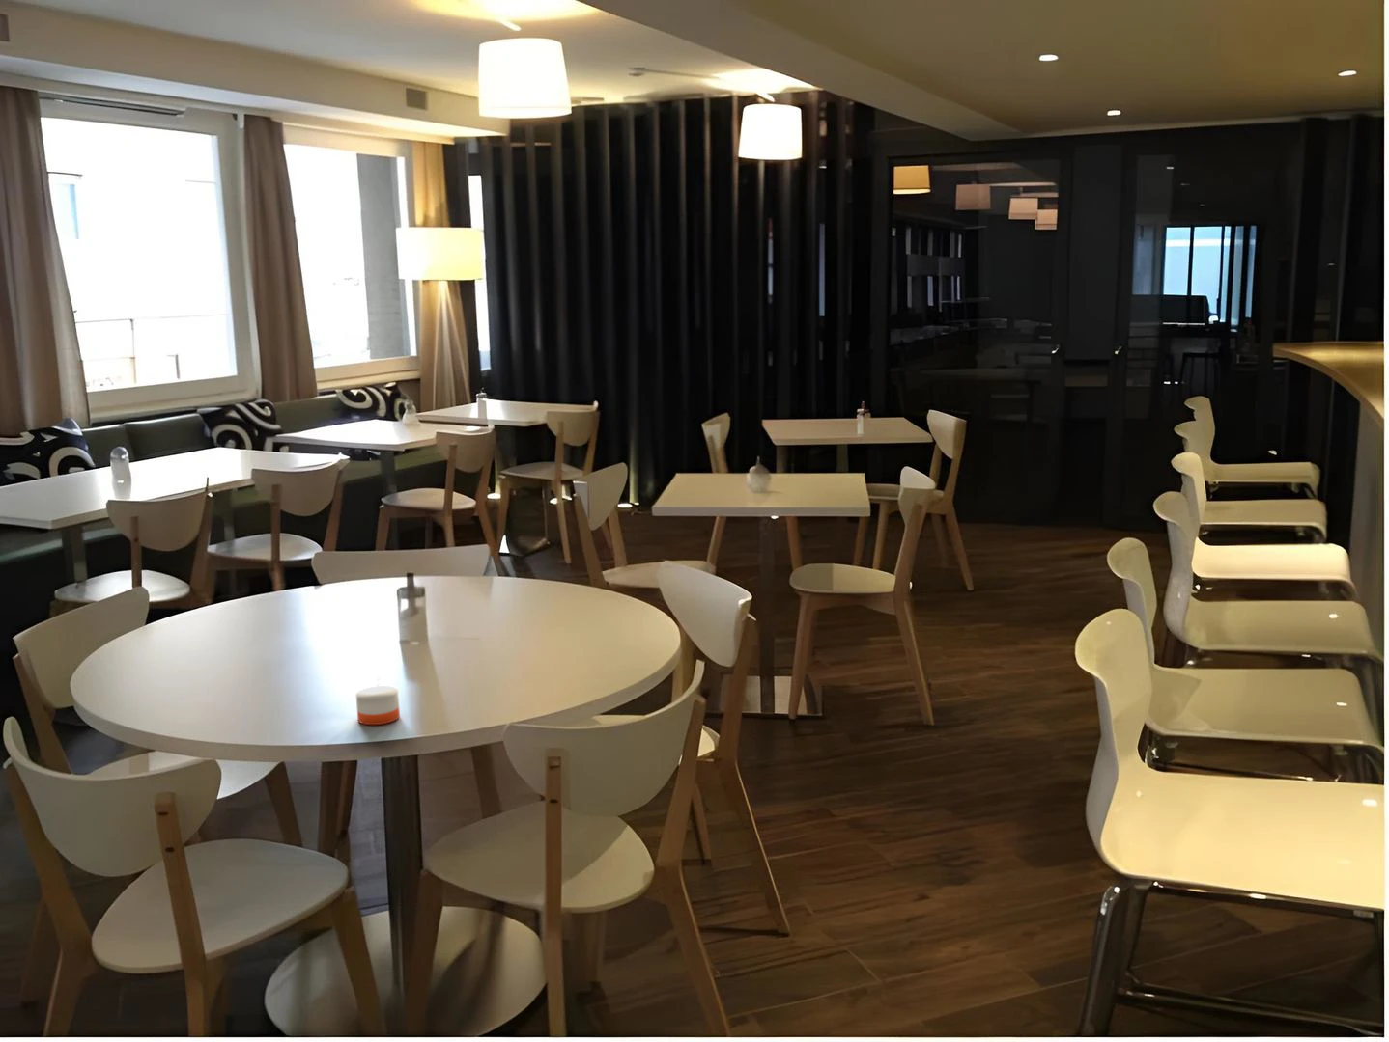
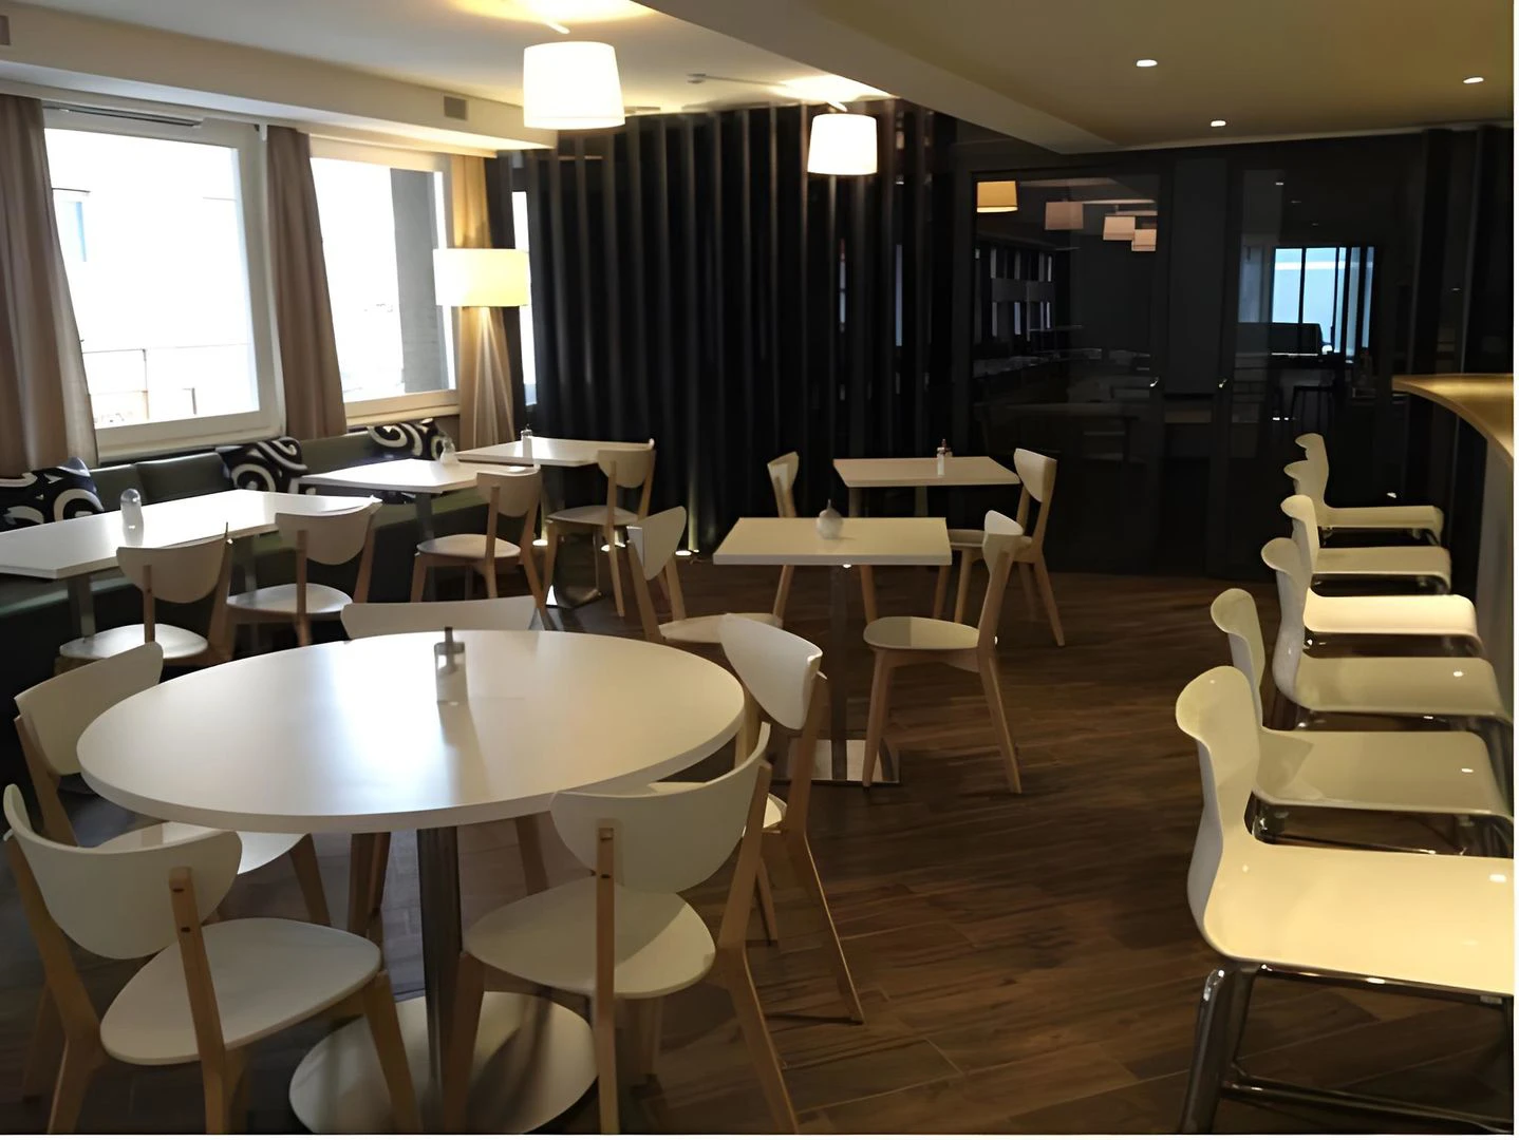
- candle [355,678,401,726]
